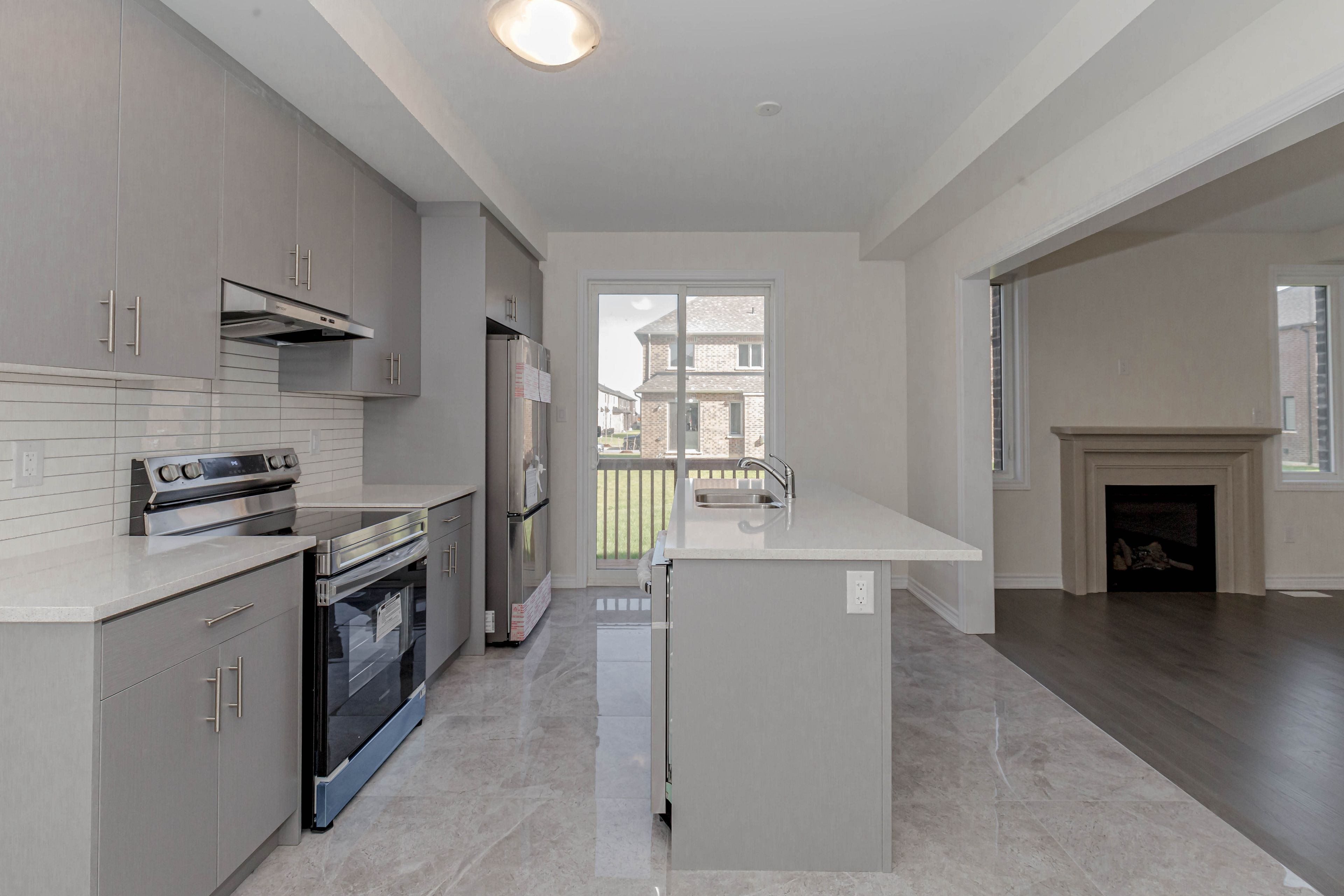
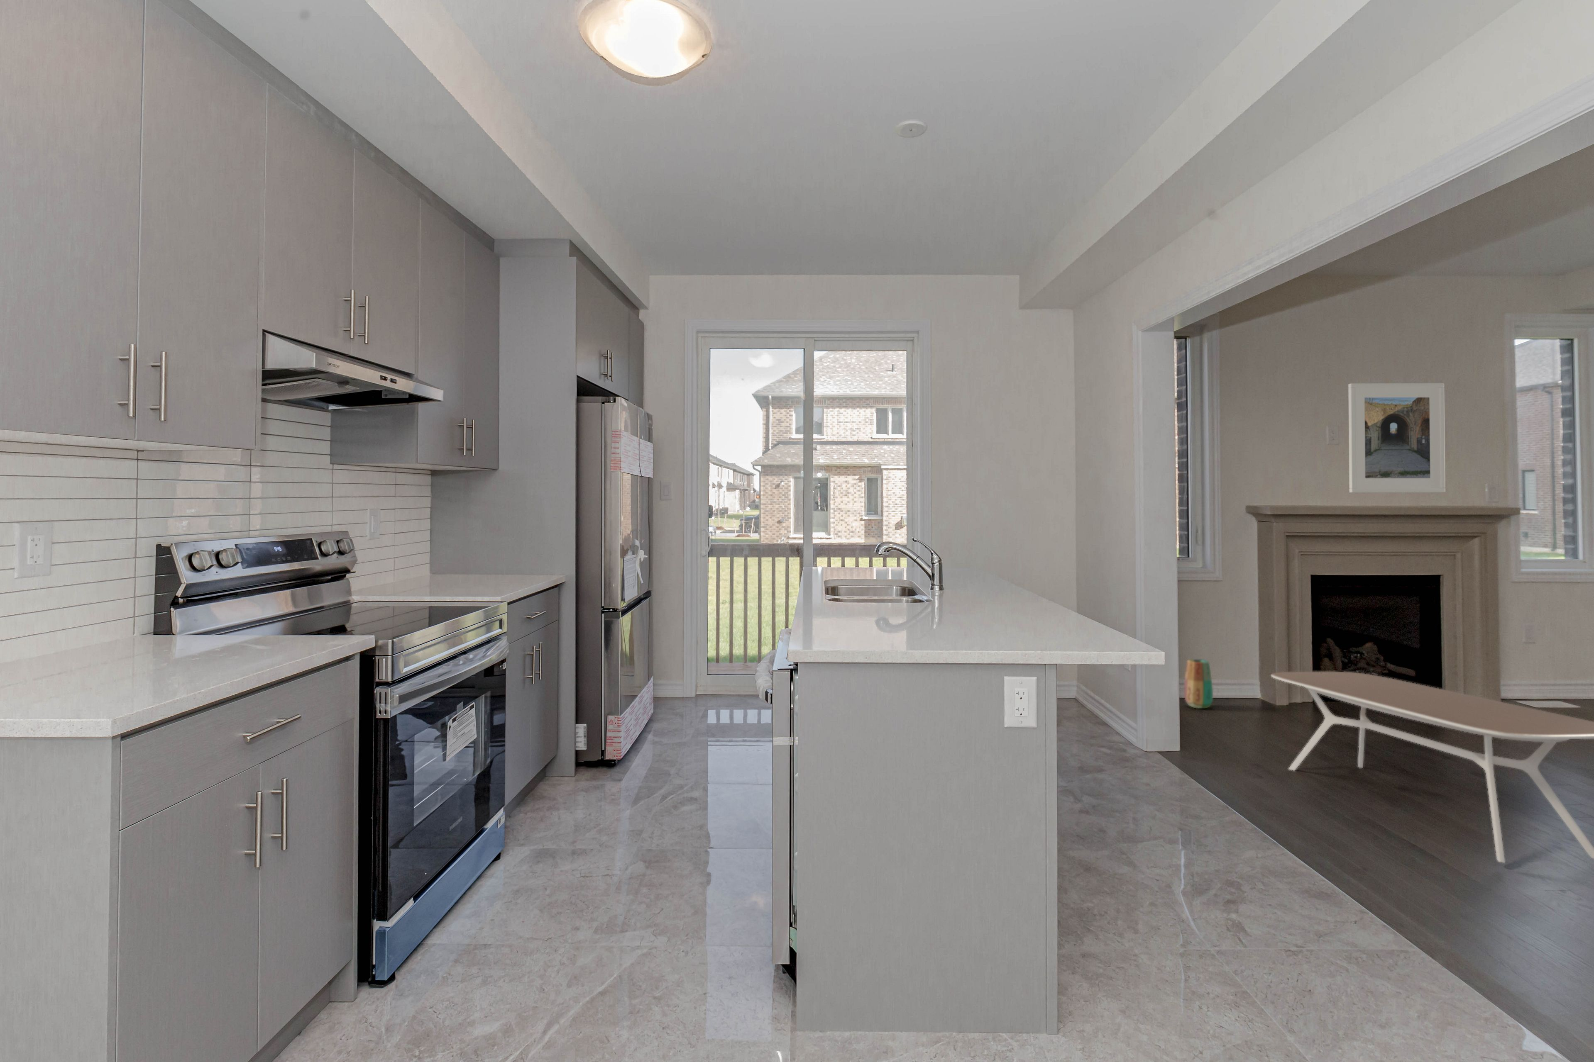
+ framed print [1347,383,1446,493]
+ vase [1184,659,1213,709]
+ coffee table [1271,671,1594,863]
